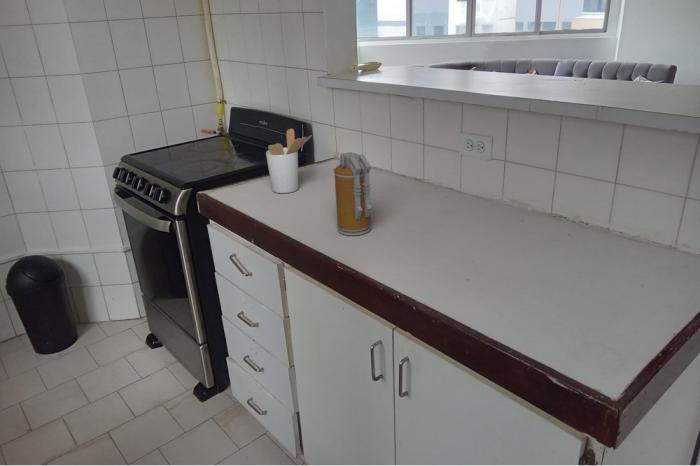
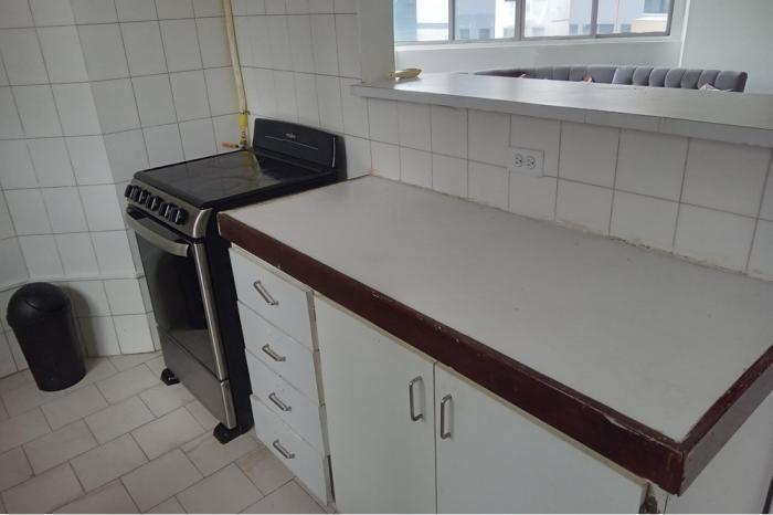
- utensil holder [265,128,313,194]
- canister [333,151,373,236]
